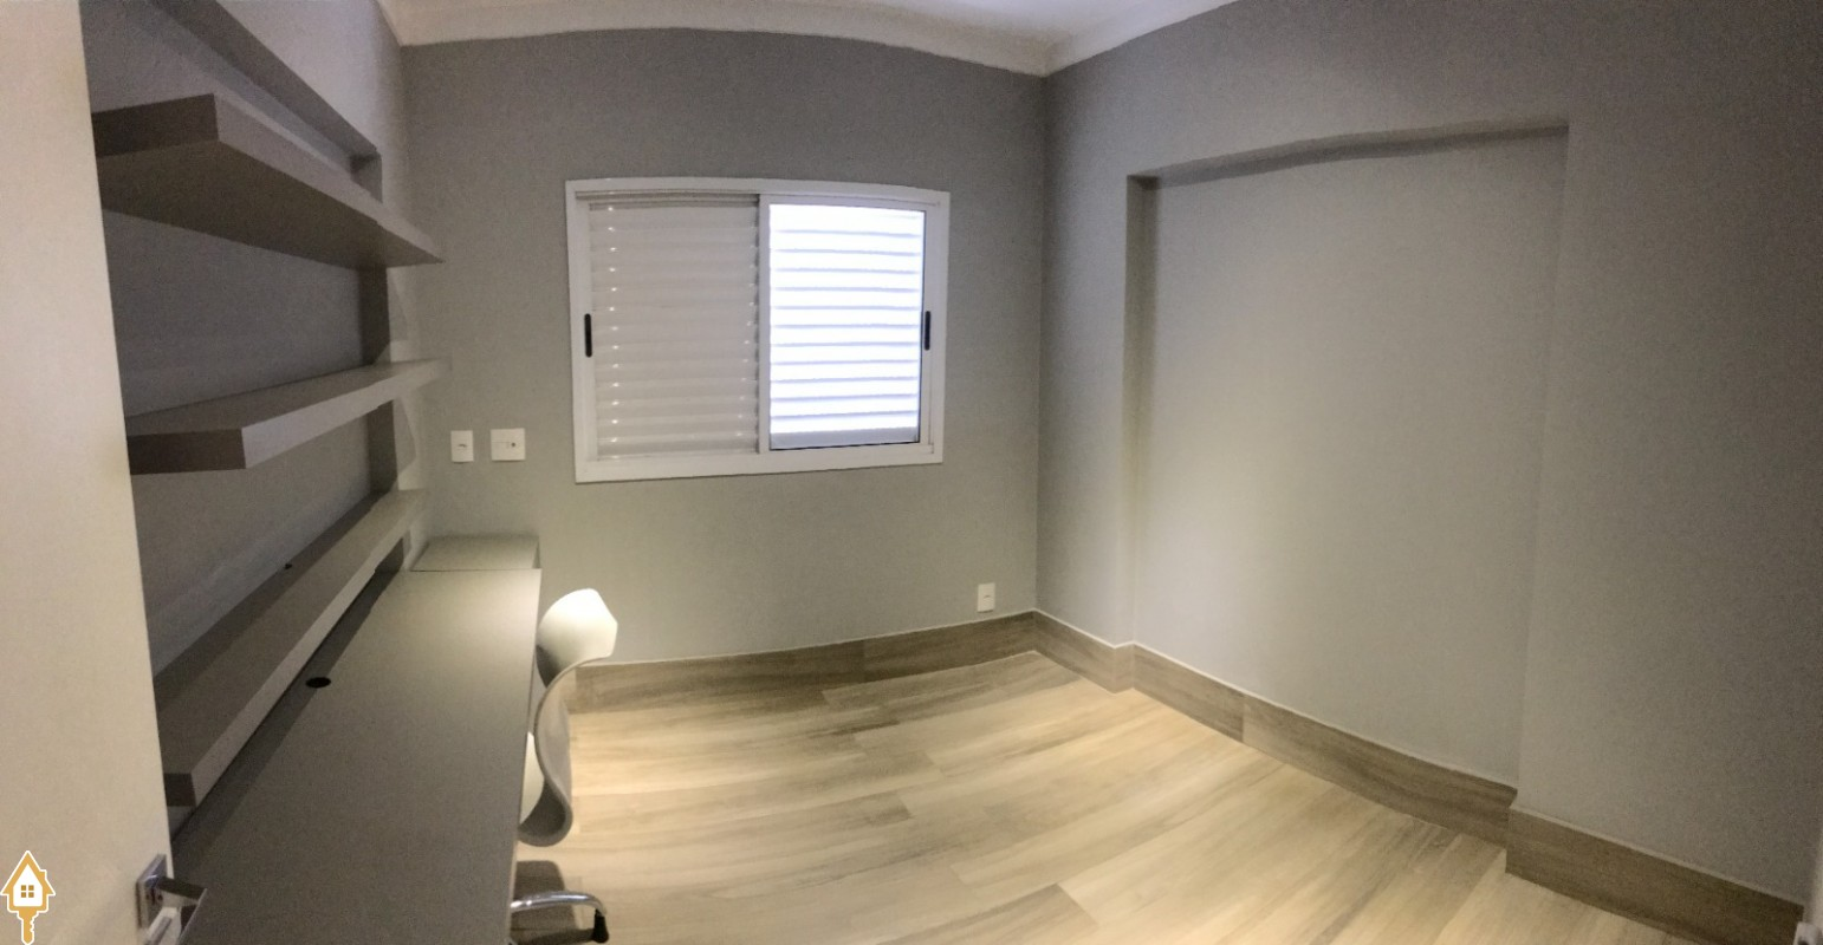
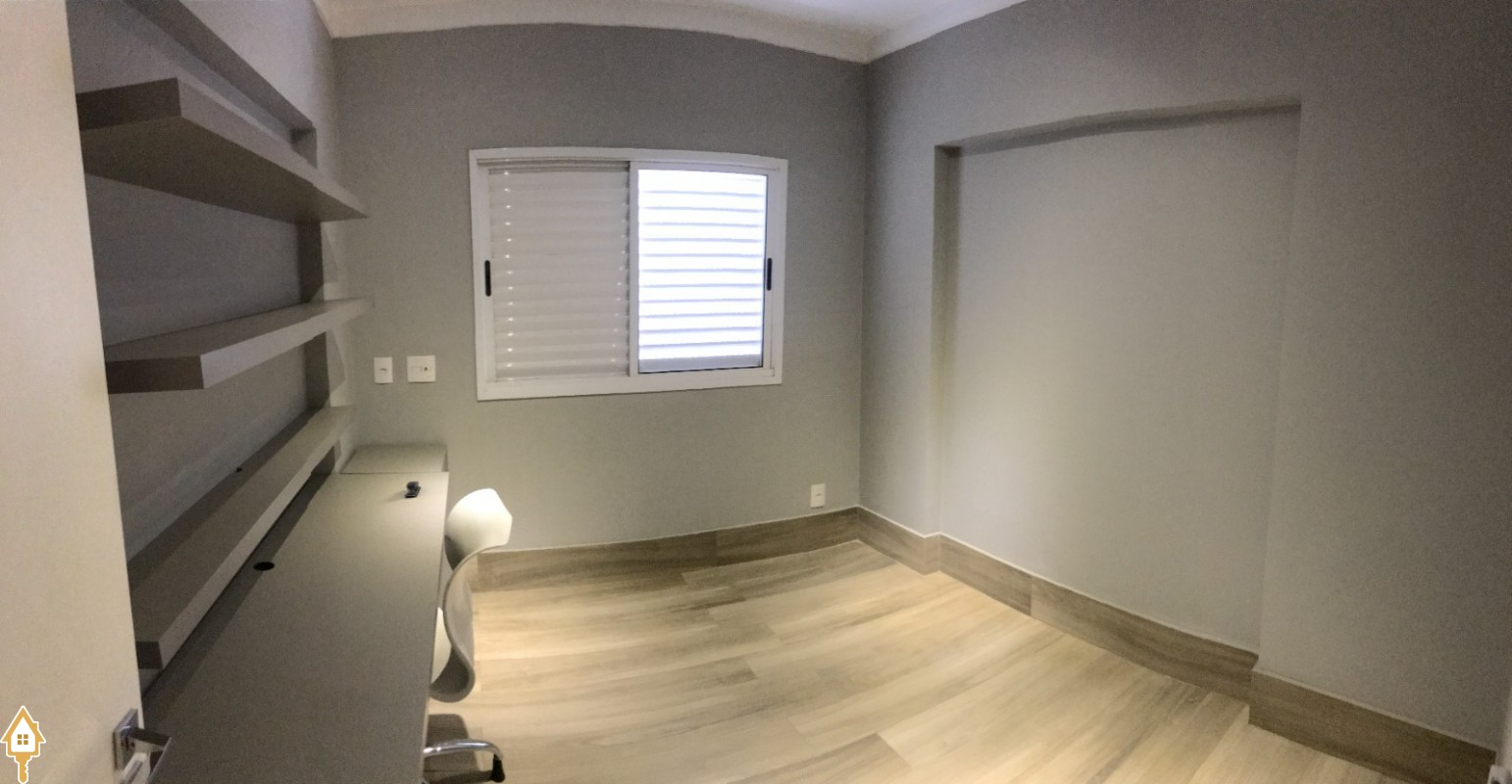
+ stapler [403,480,422,498]
